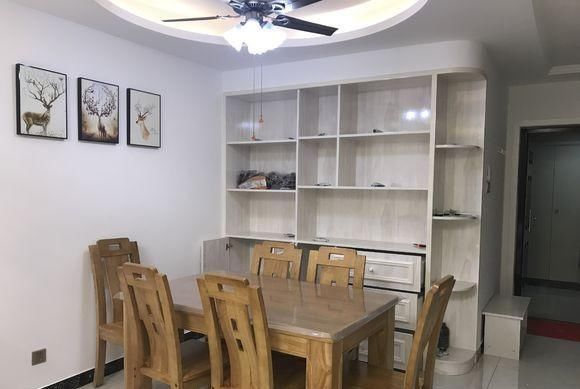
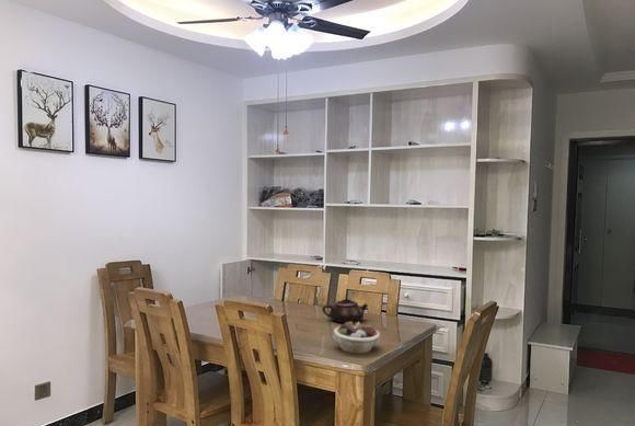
+ succulent planter [332,321,381,355]
+ teapot [321,298,369,324]
